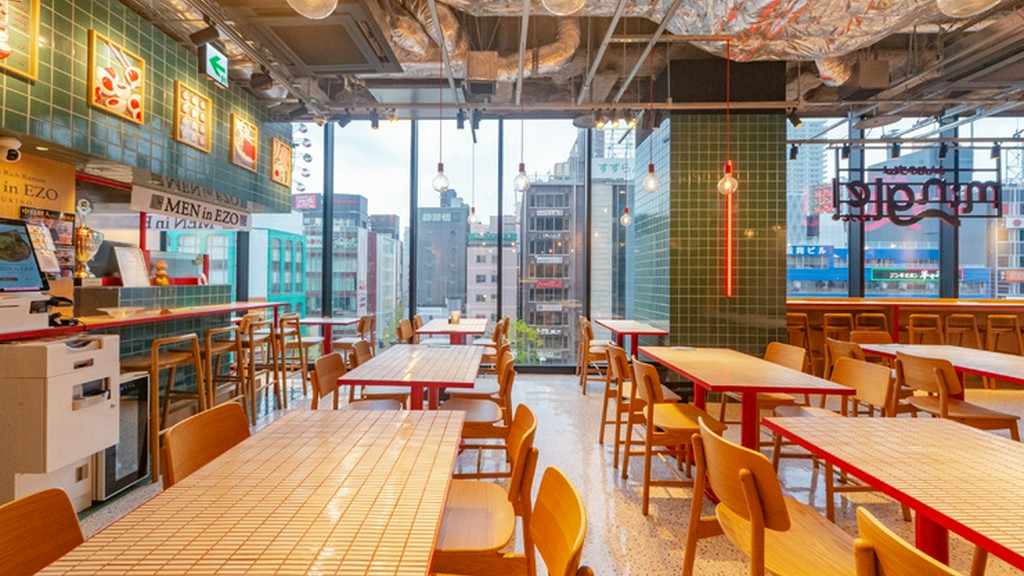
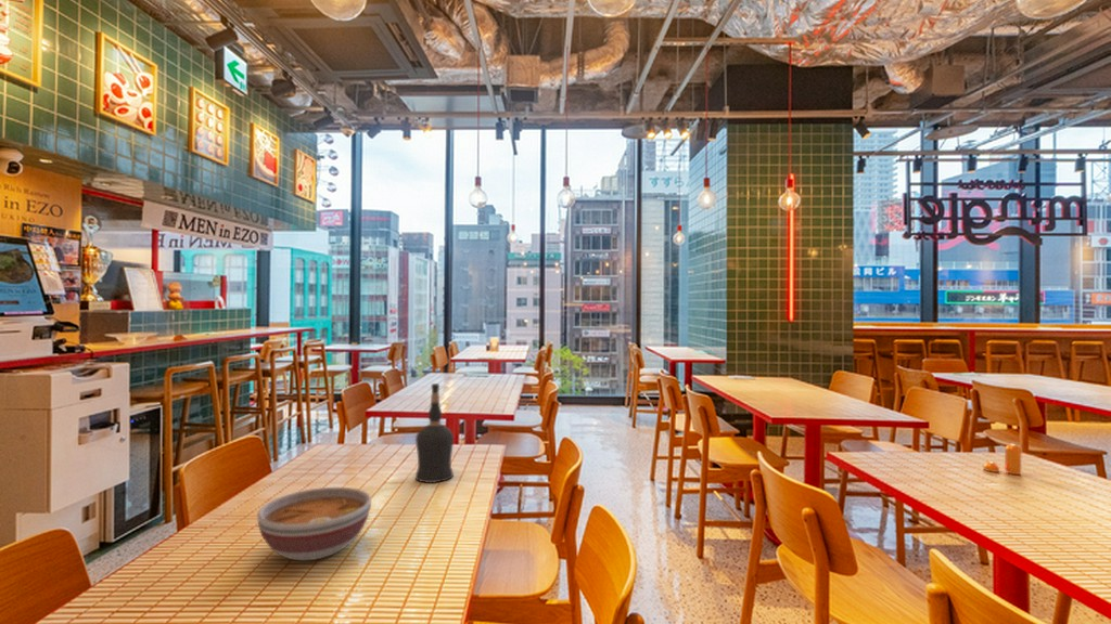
+ liquor bottle [414,382,455,483]
+ pepper shaker [982,443,1022,476]
+ bowl [256,486,372,561]
